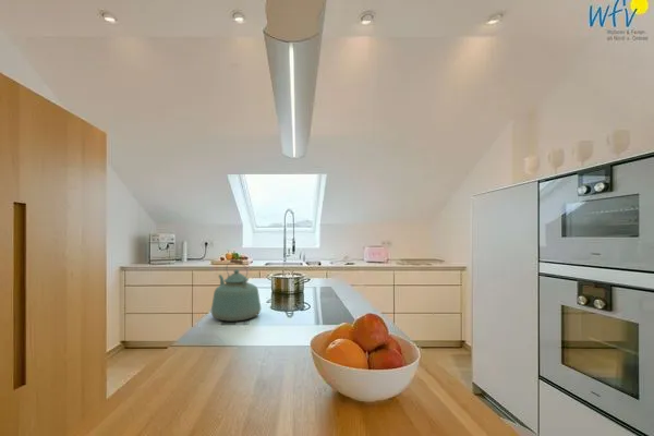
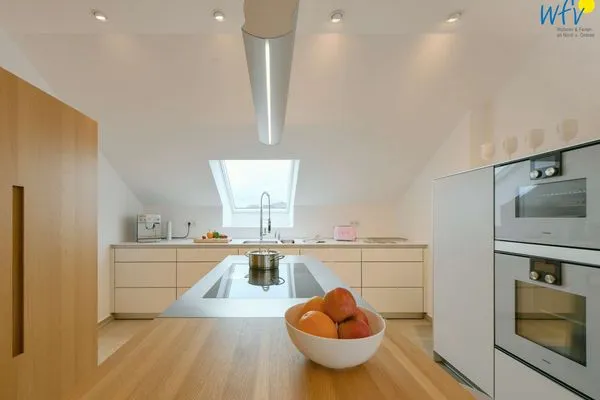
- kettle [210,257,262,323]
